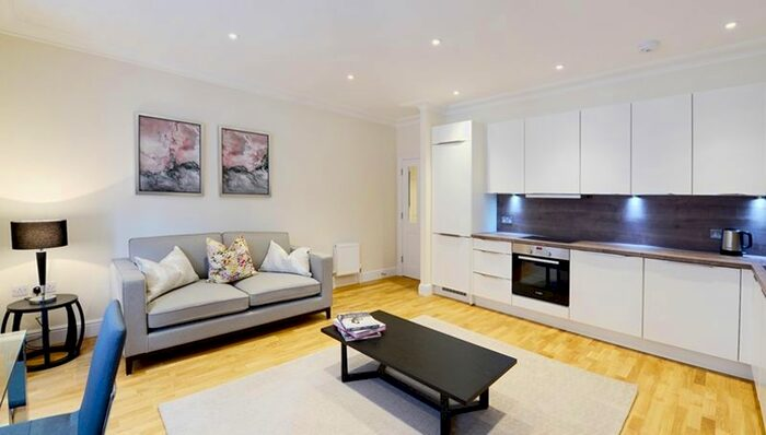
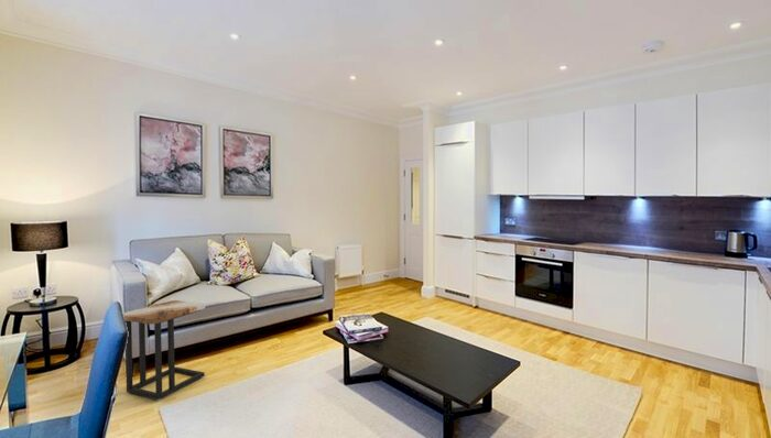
+ side table [122,299,206,402]
